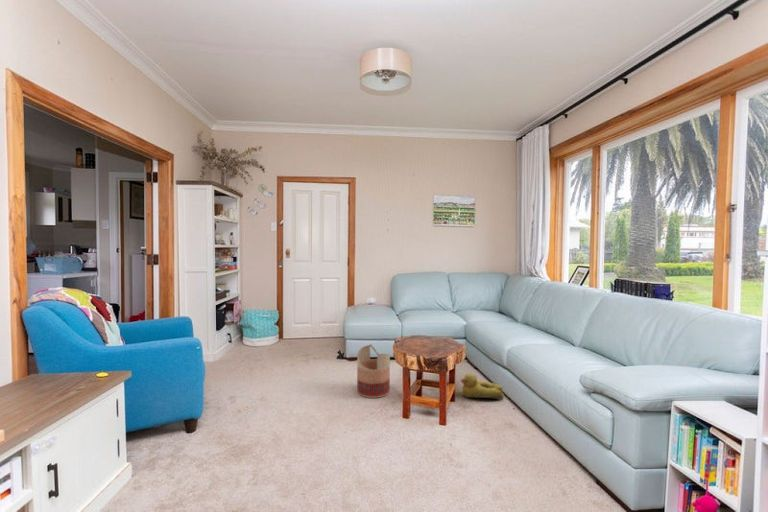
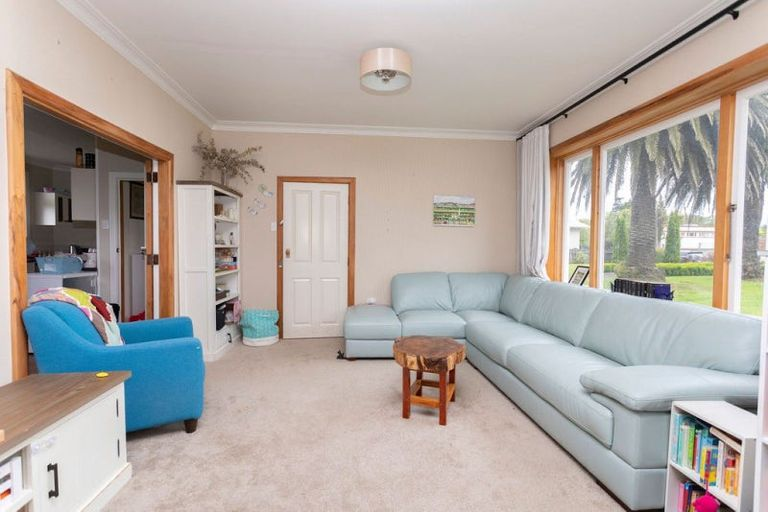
- rubber duck [460,371,505,401]
- basket [356,342,391,399]
